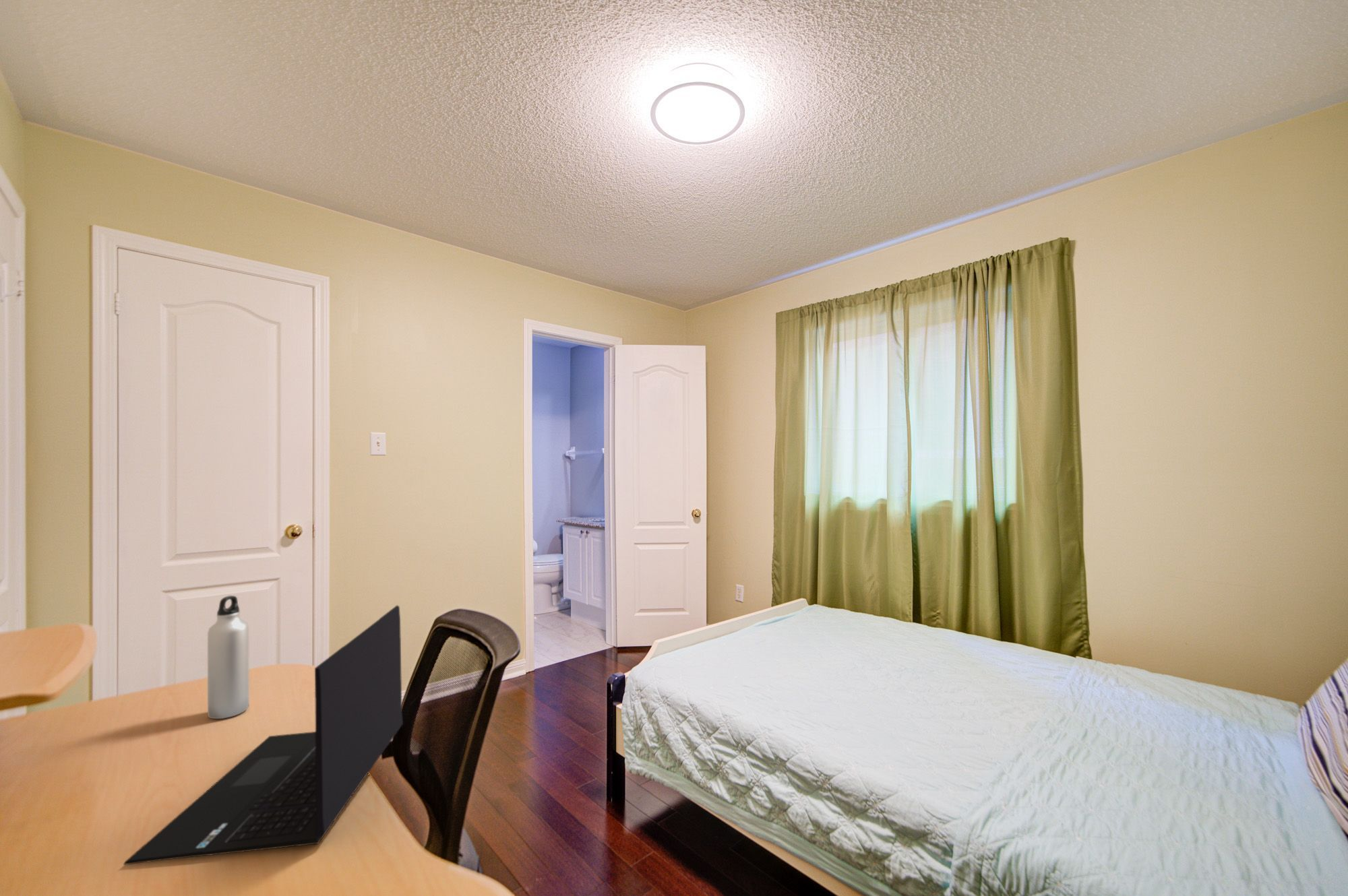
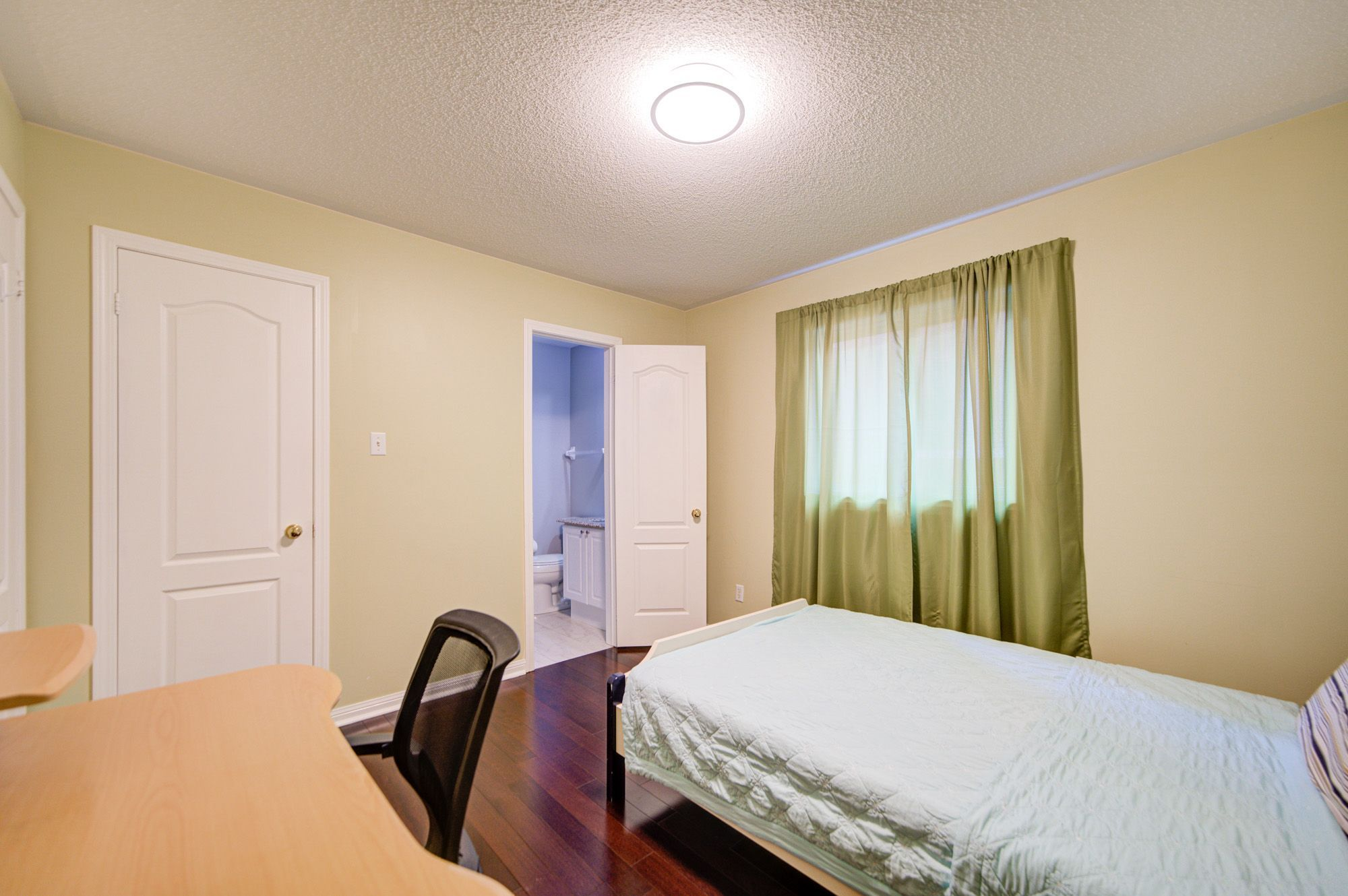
- laptop [123,604,404,866]
- water bottle [207,595,250,719]
